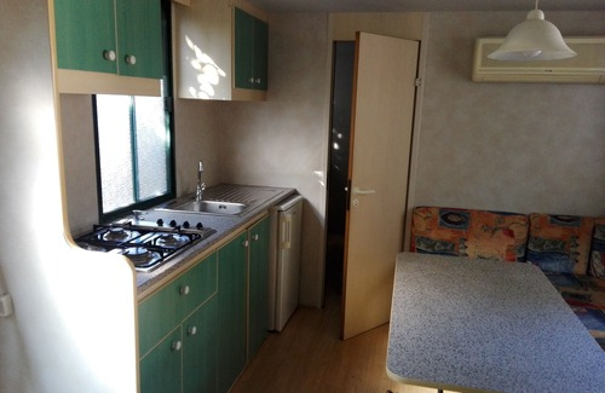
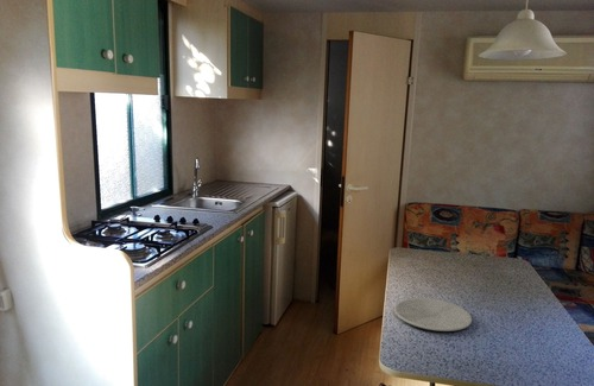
+ plate [393,297,473,333]
